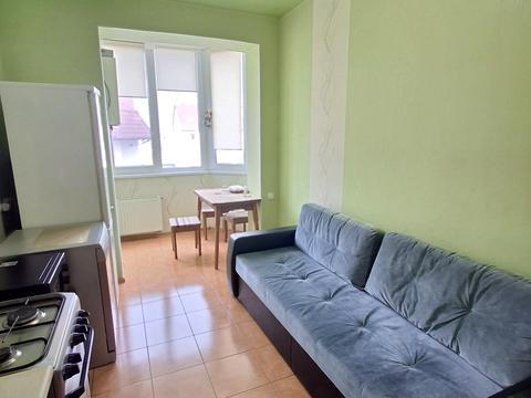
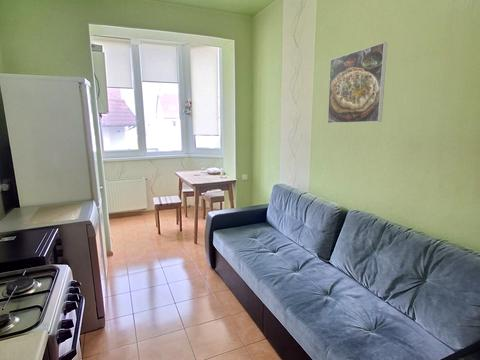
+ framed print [327,41,388,124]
